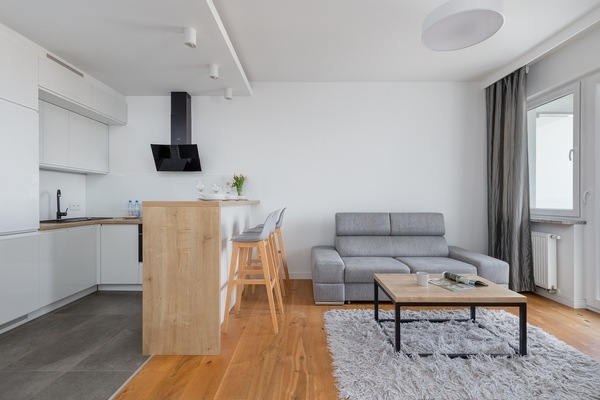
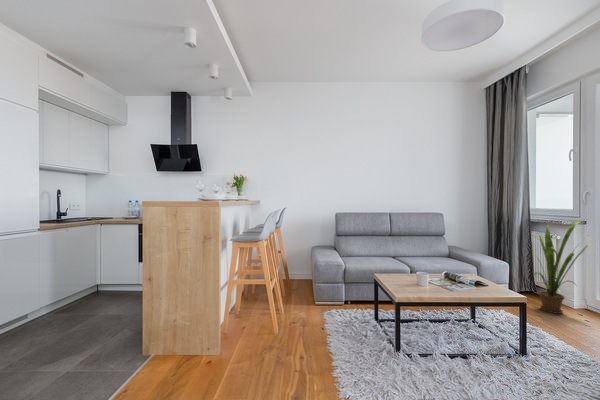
+ house plant [531,220,593,315]
